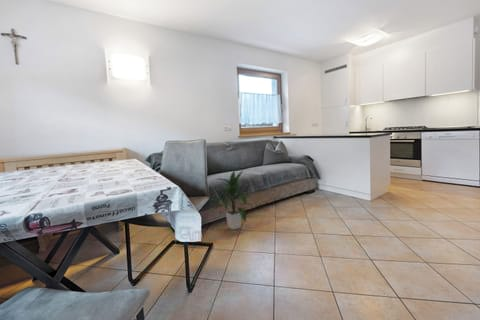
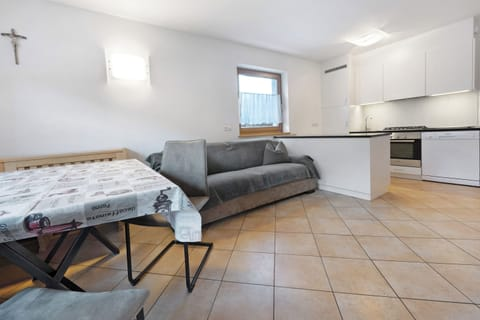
- indoor plant [210,170,254,231]
